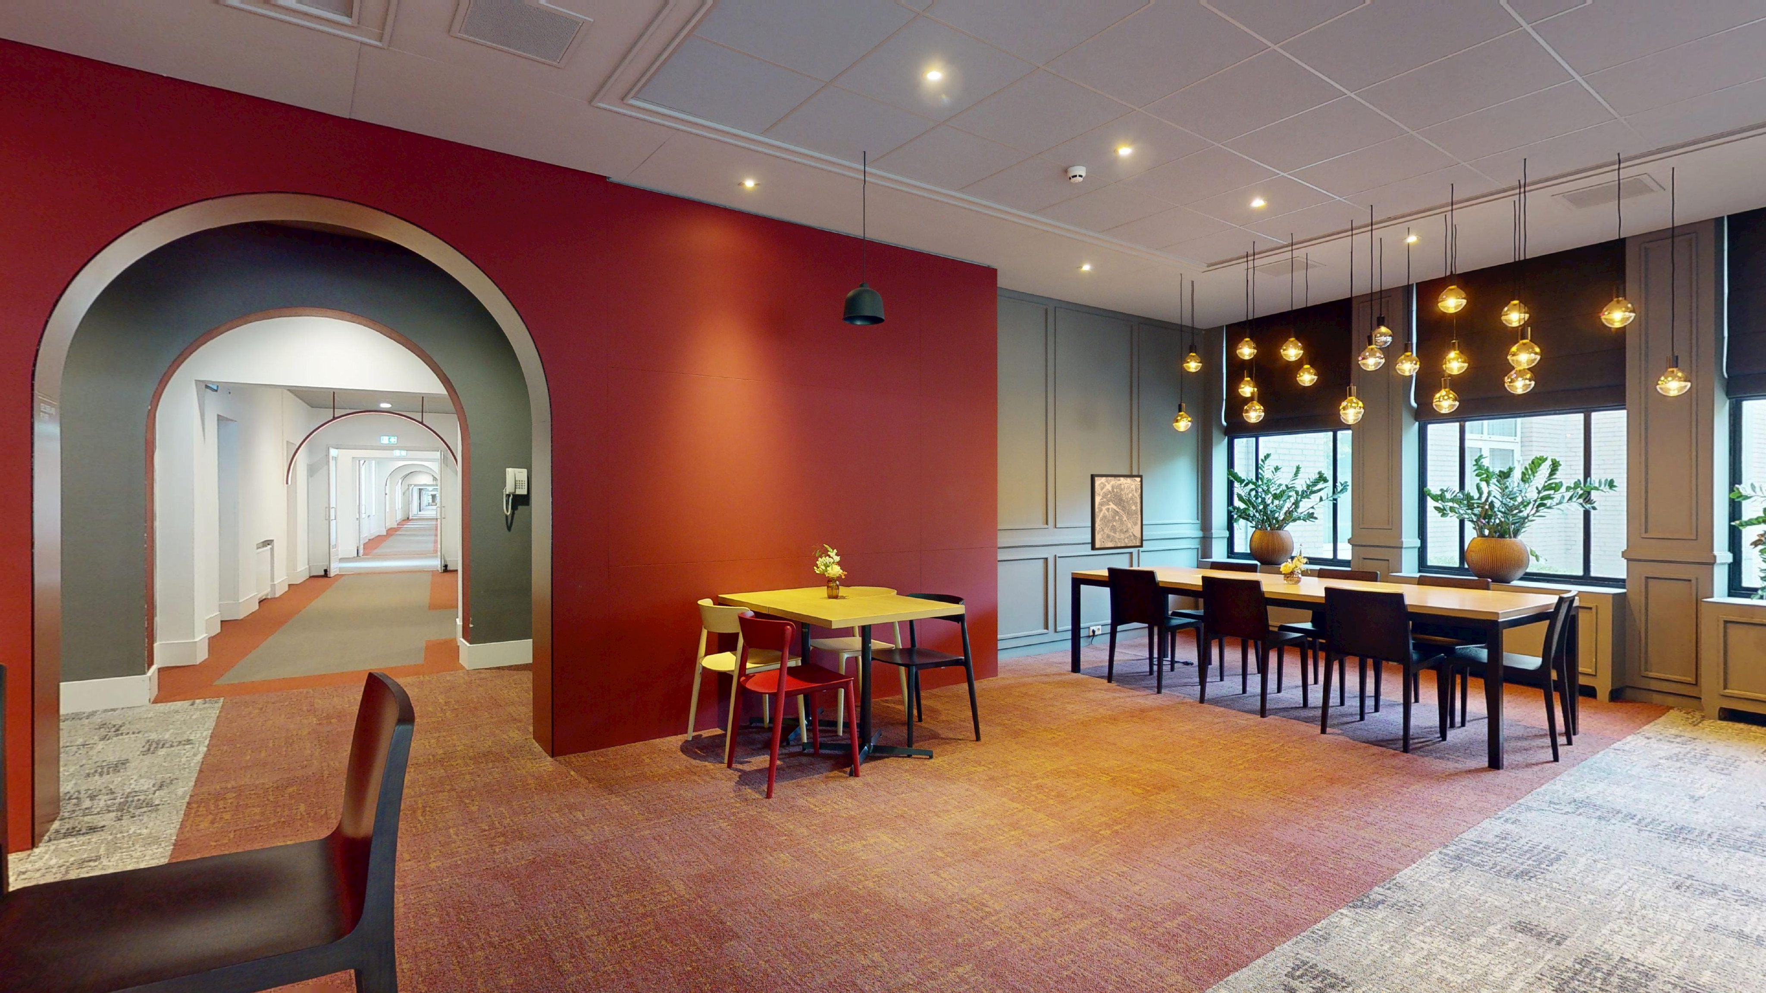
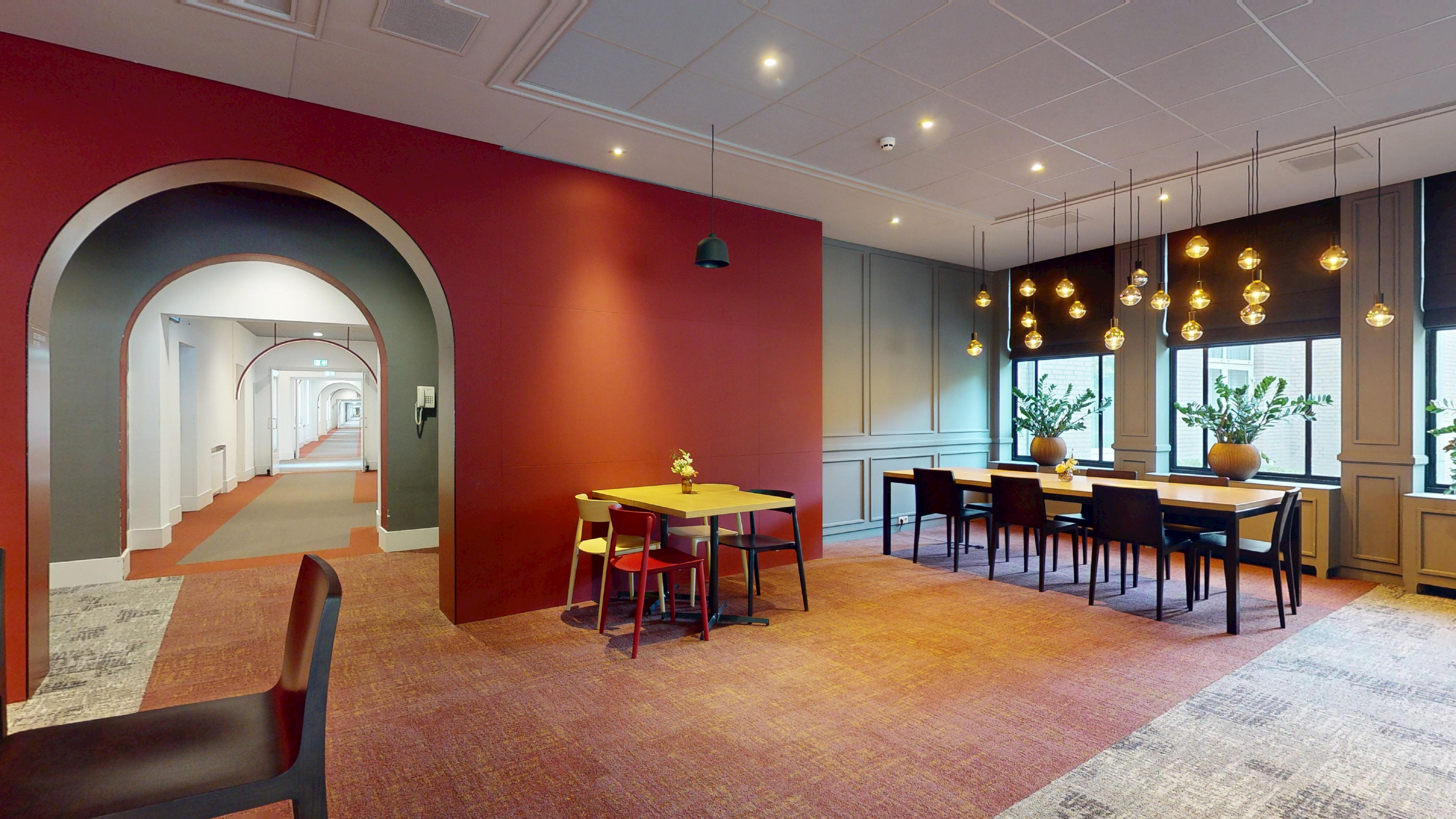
- wall art [1090,474,1144,552]
